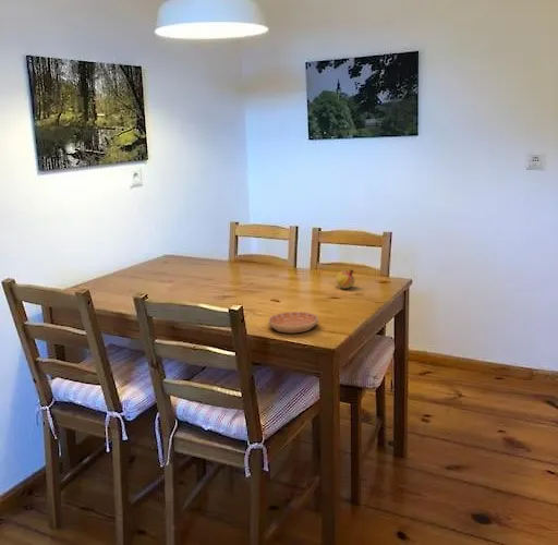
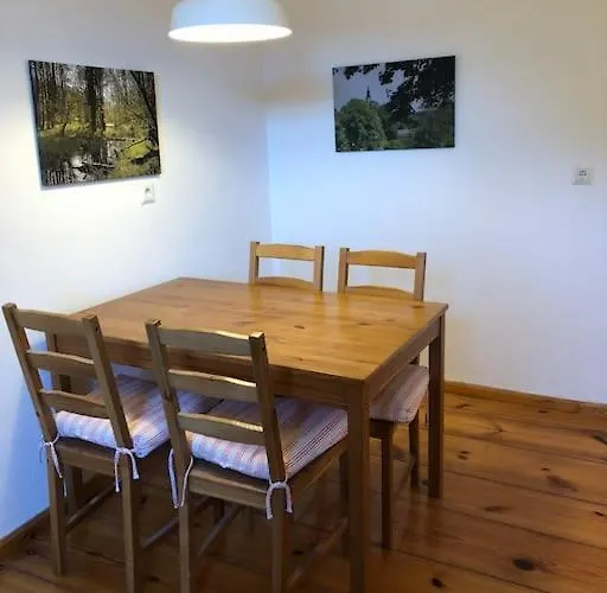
- saucer [267,311,319,334]
- fruit [335,268,355,290]
